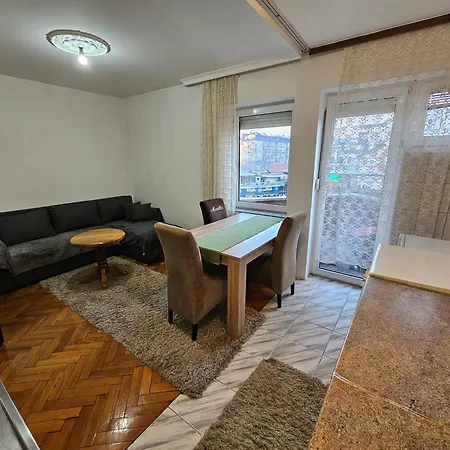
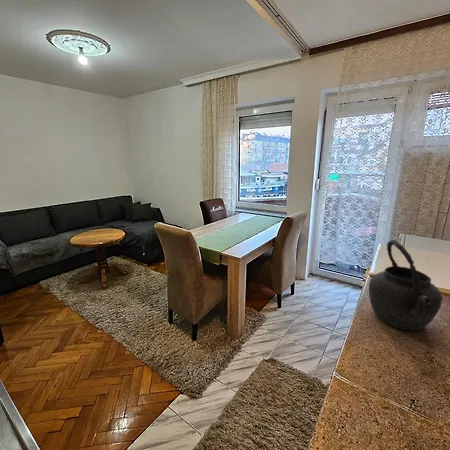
+ kettle [368,239,444,332]
